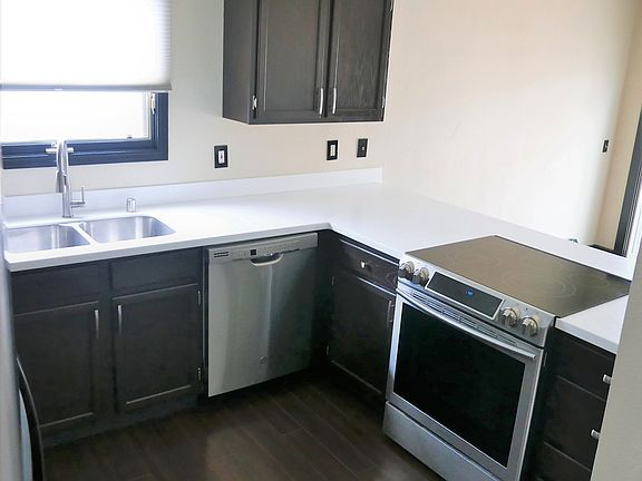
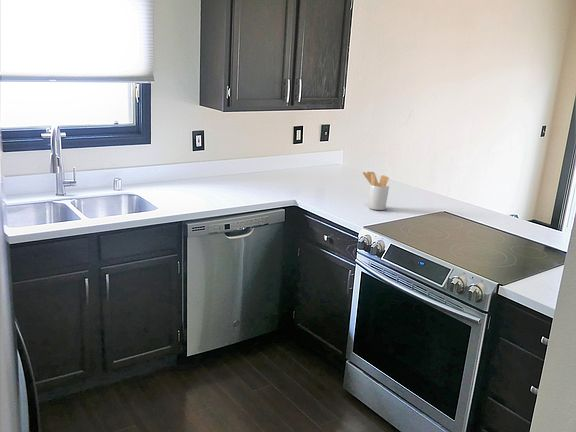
+ utensil holder [362,171,390,211]
